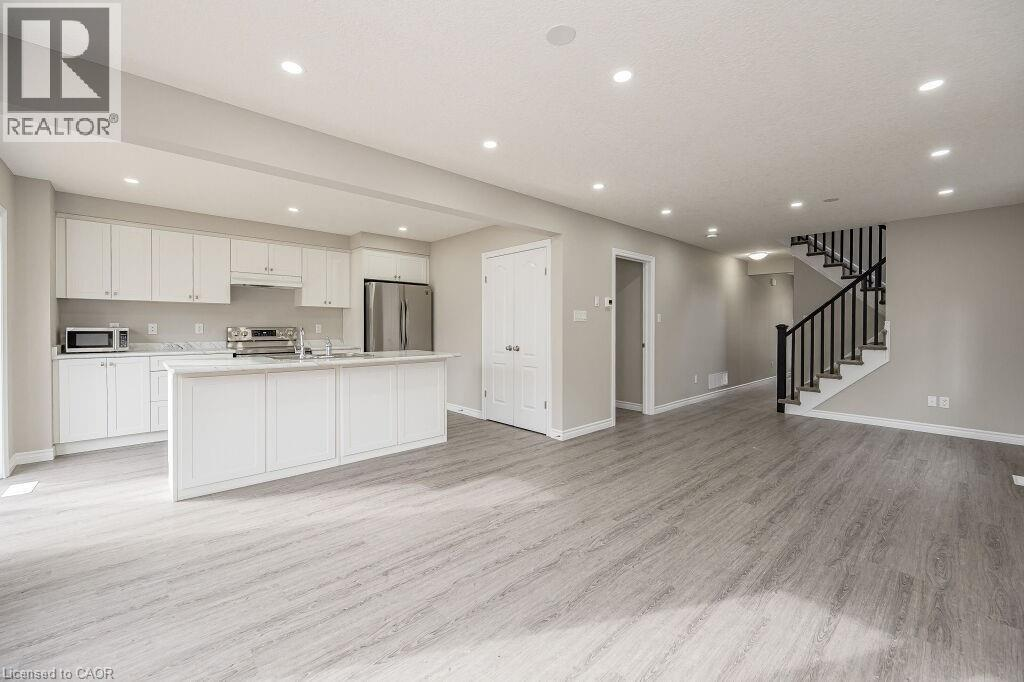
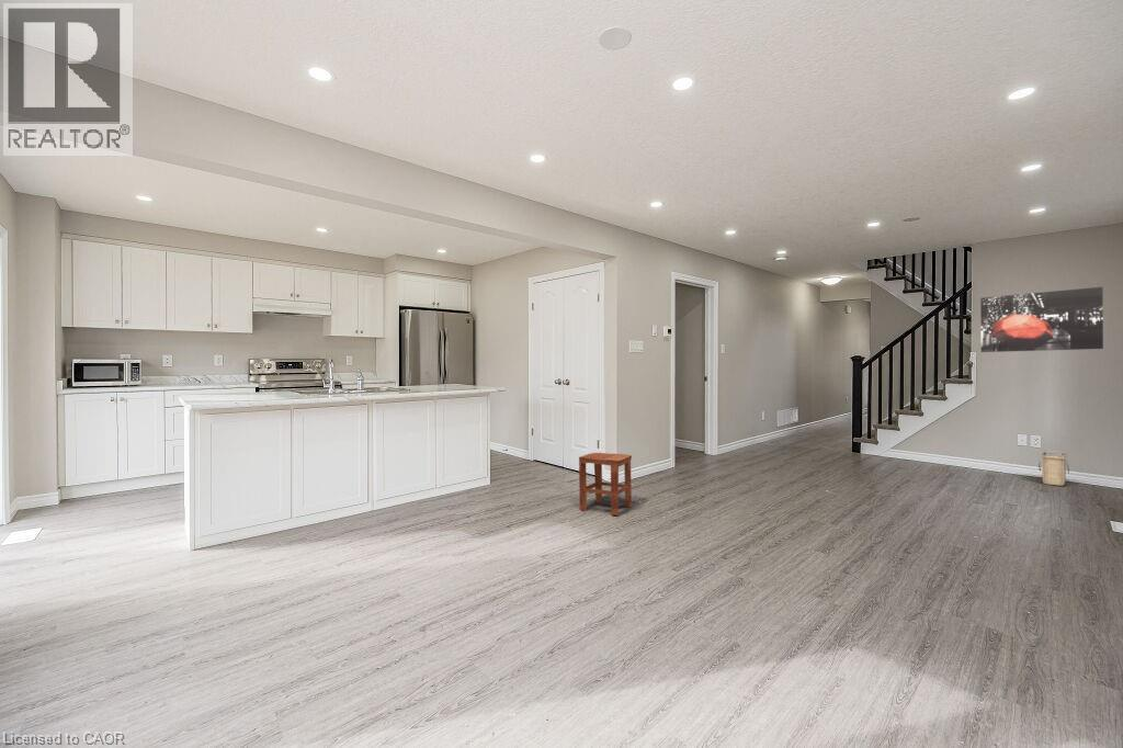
+ wall art [979,286,1104,353]
+ stool [578,452,633,517]
+ basket [1037,450,1070,487]
